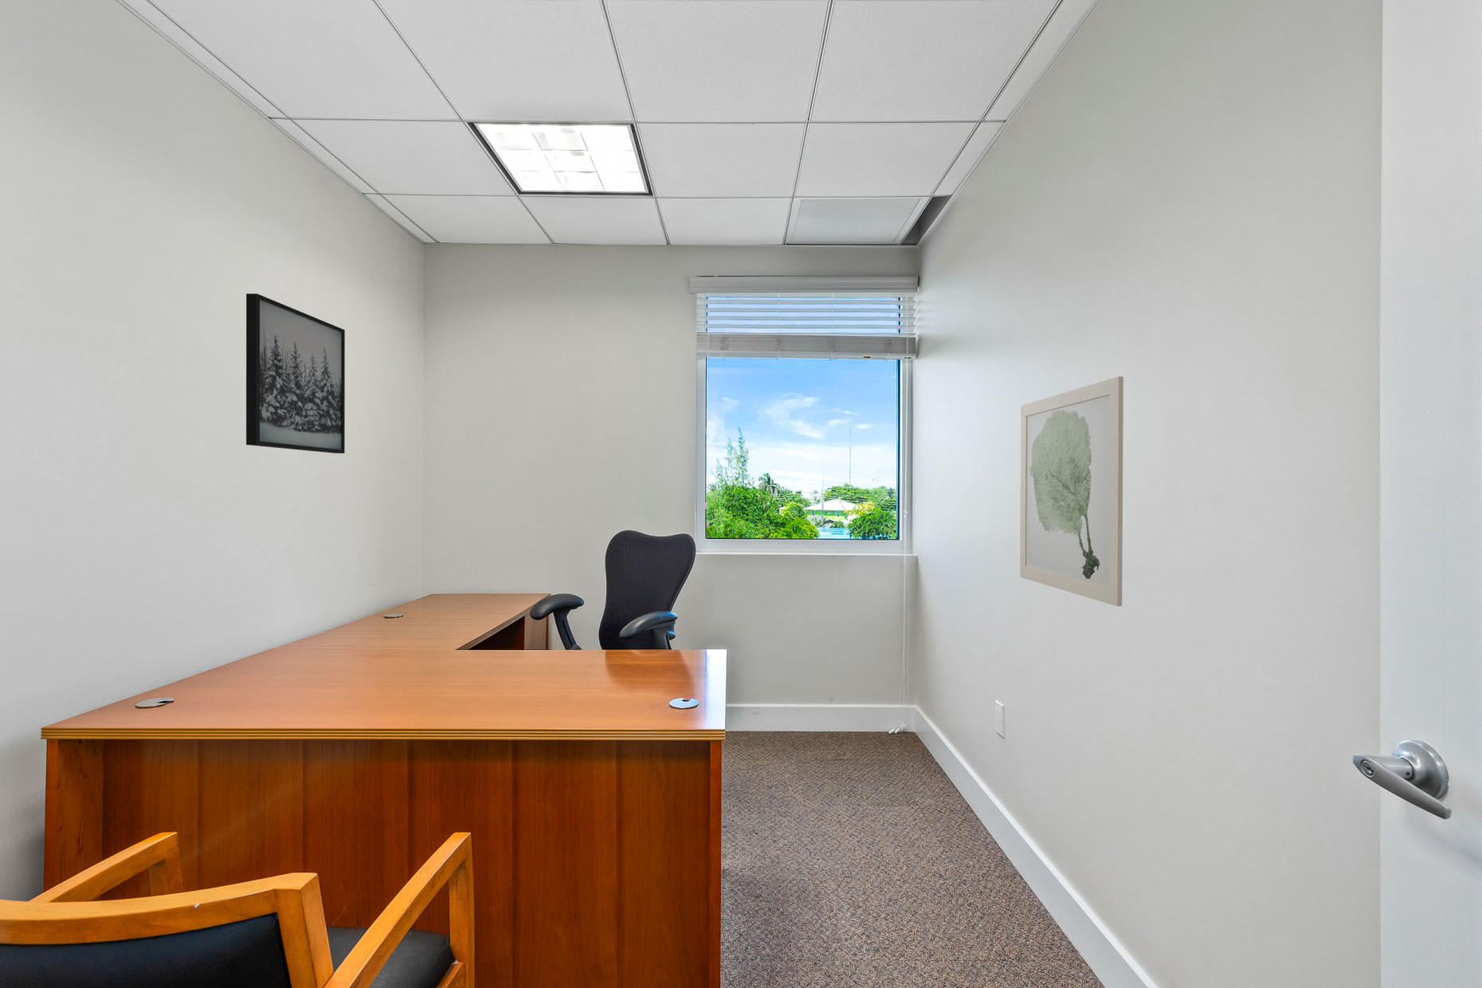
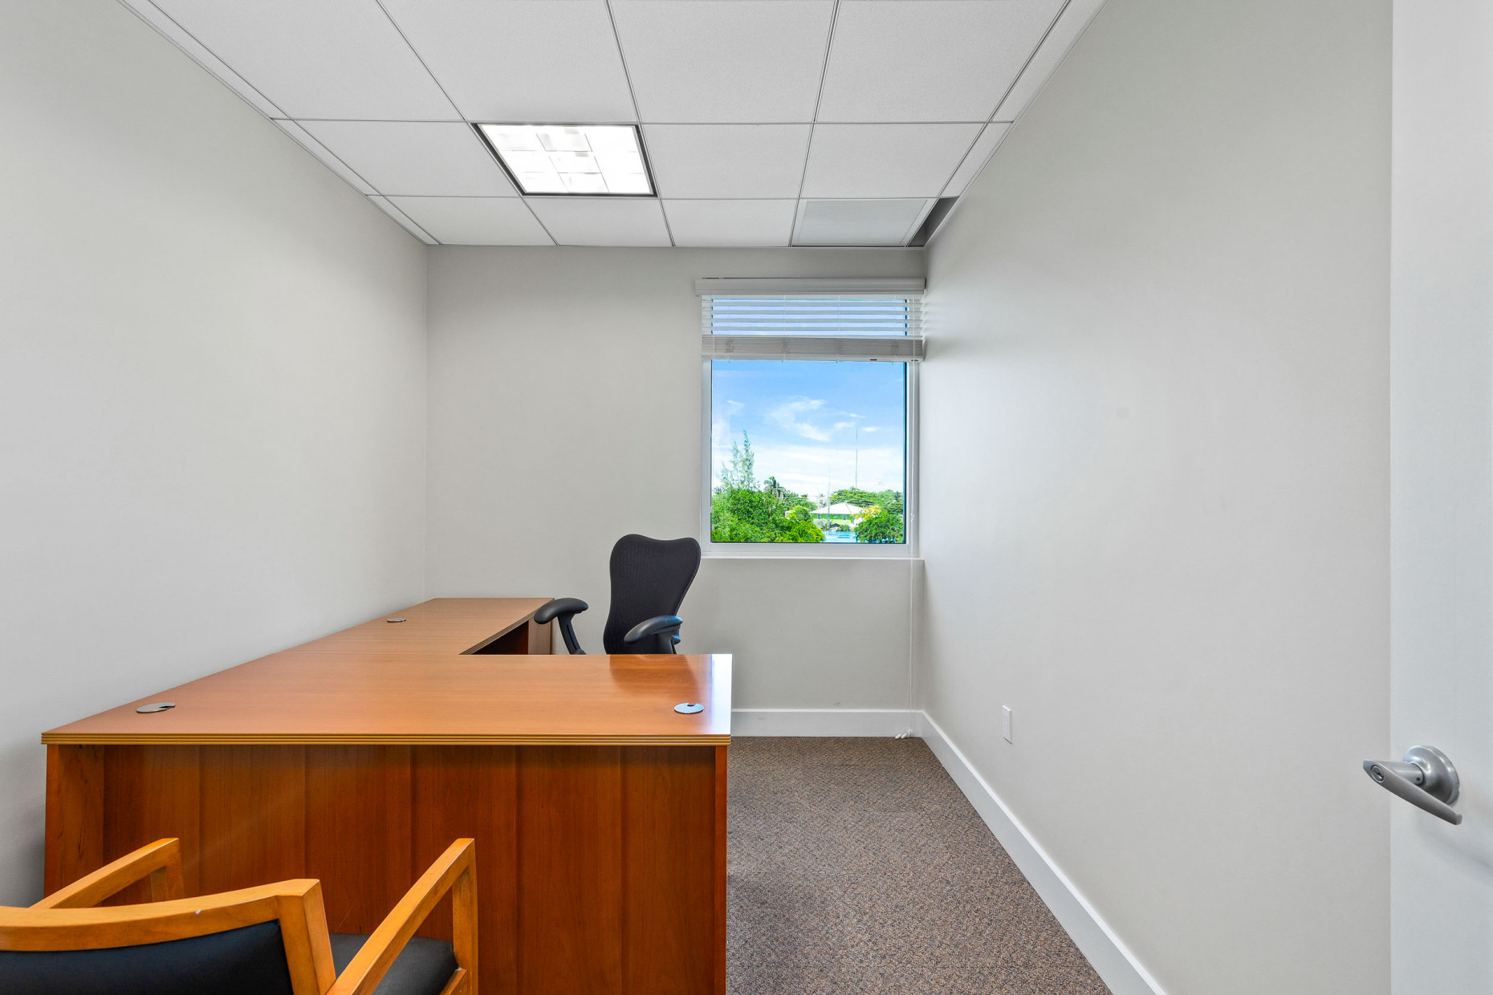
- wall art [246,292,346,454]
- wall art [1019,375,1125,608]
